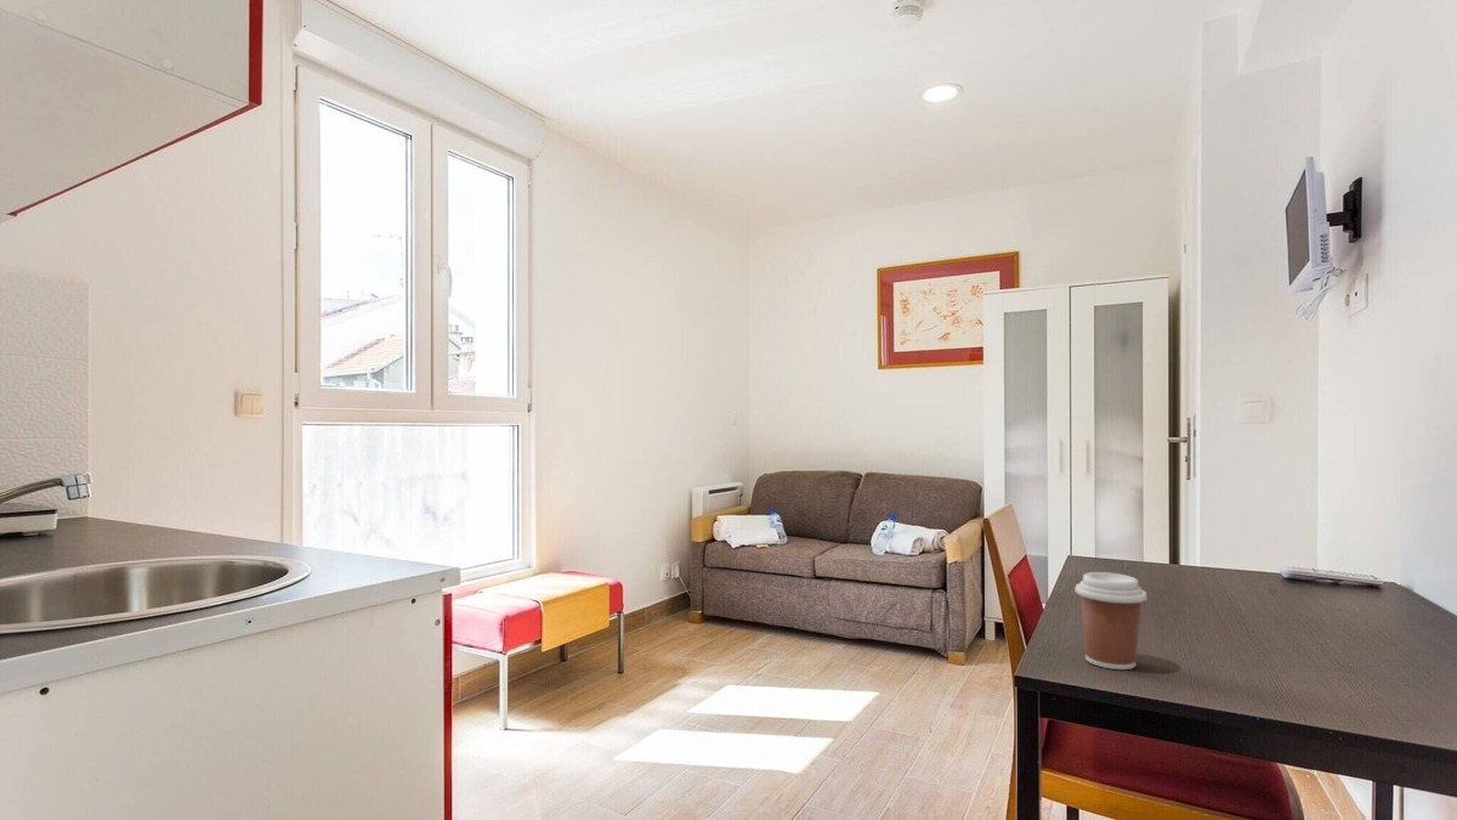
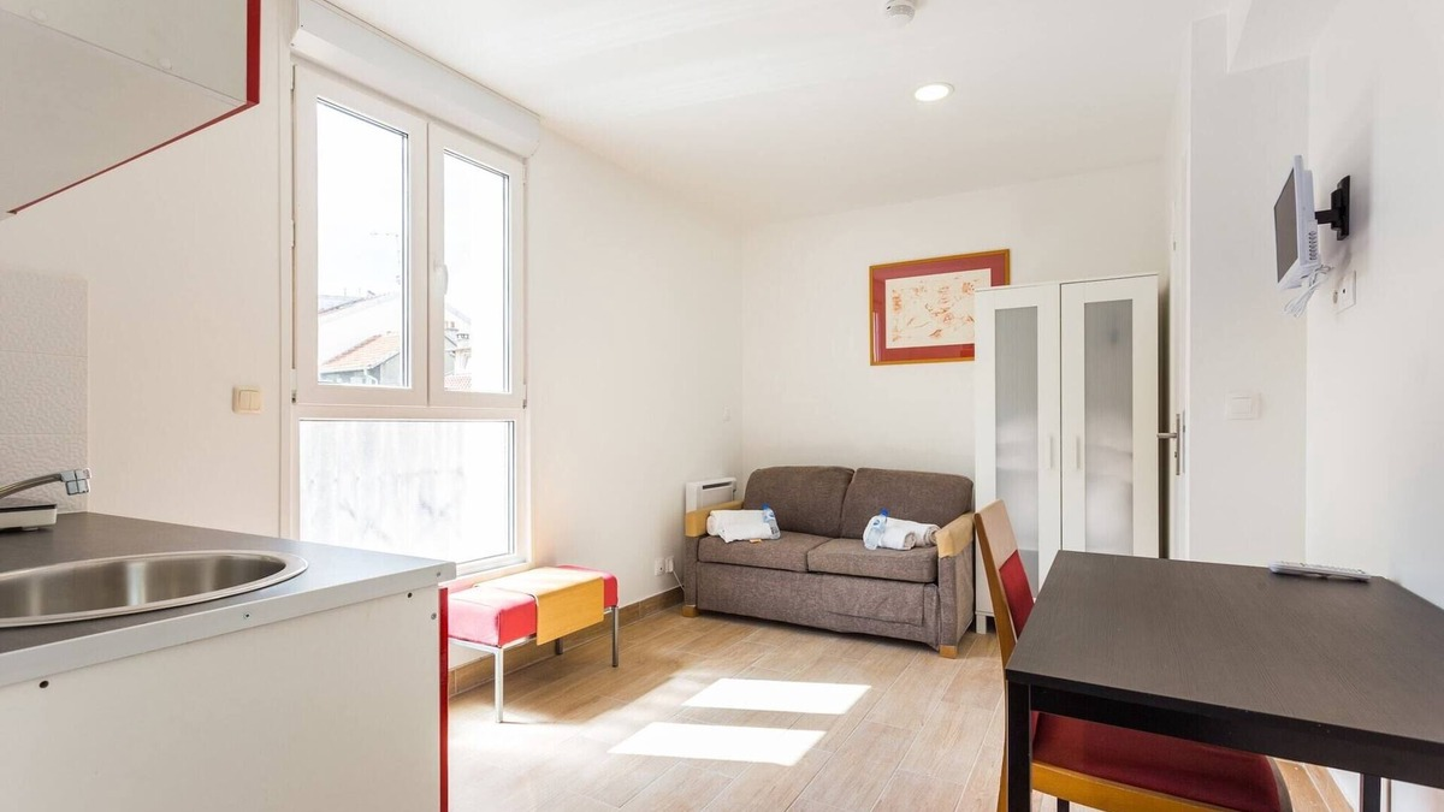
- coffee cup [1075,571,1147,671]
